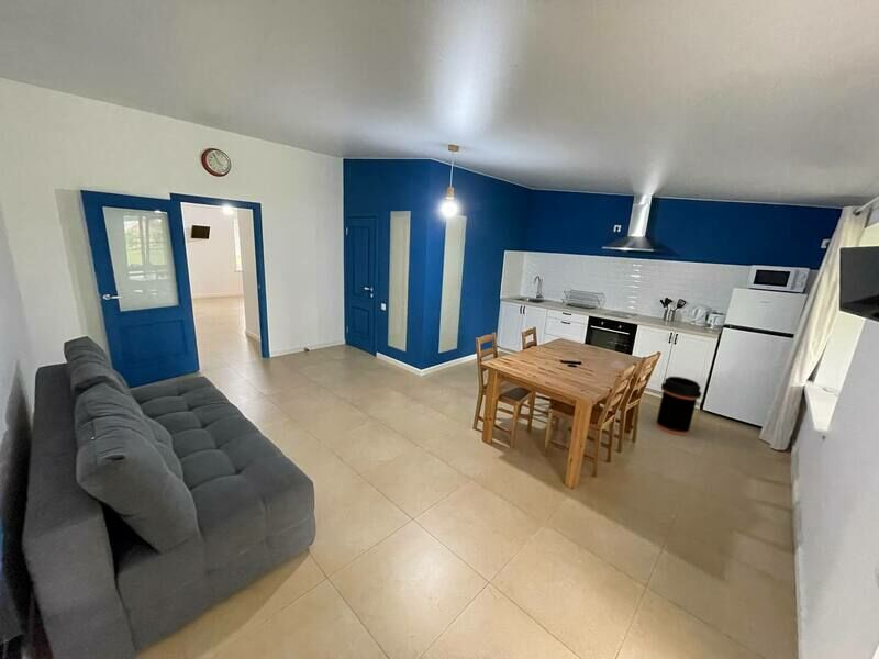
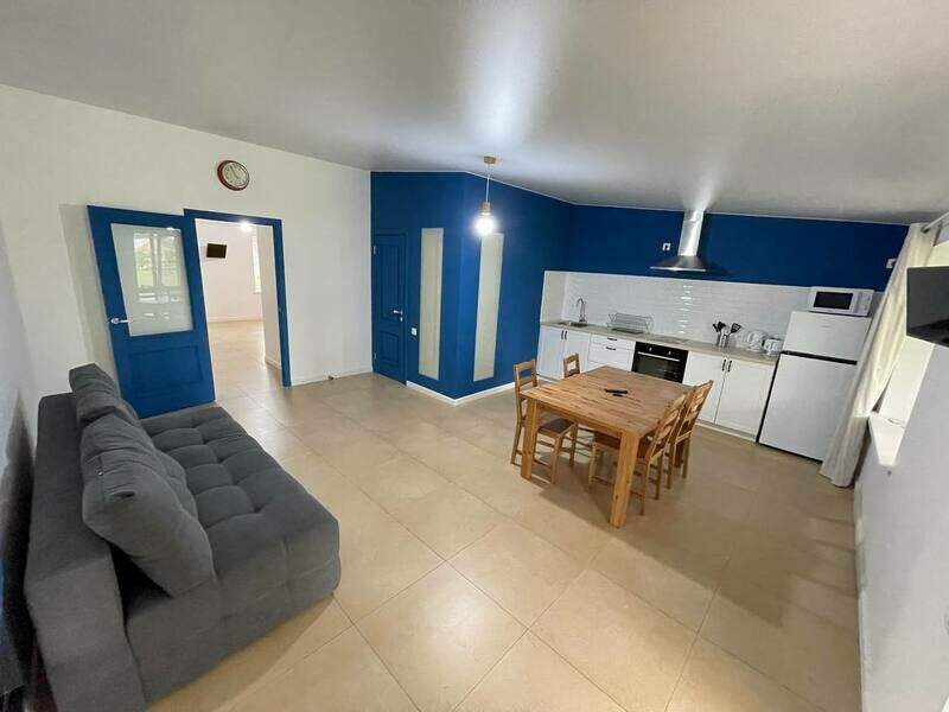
- trash can [655,376,703,436]
